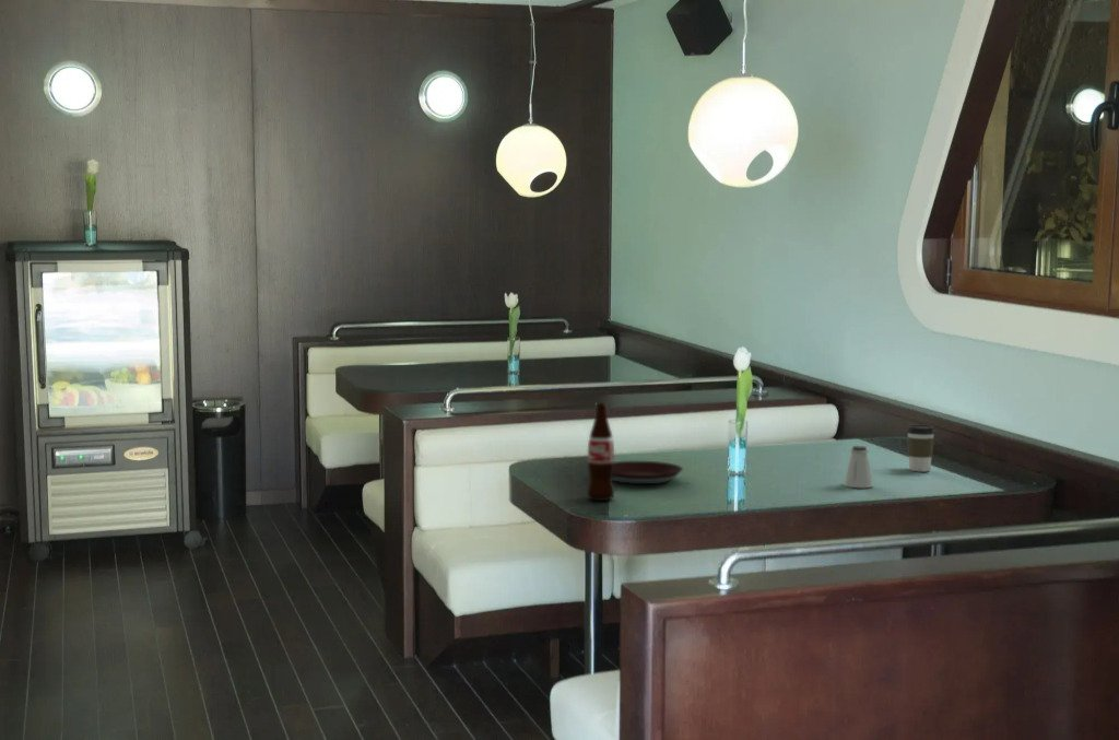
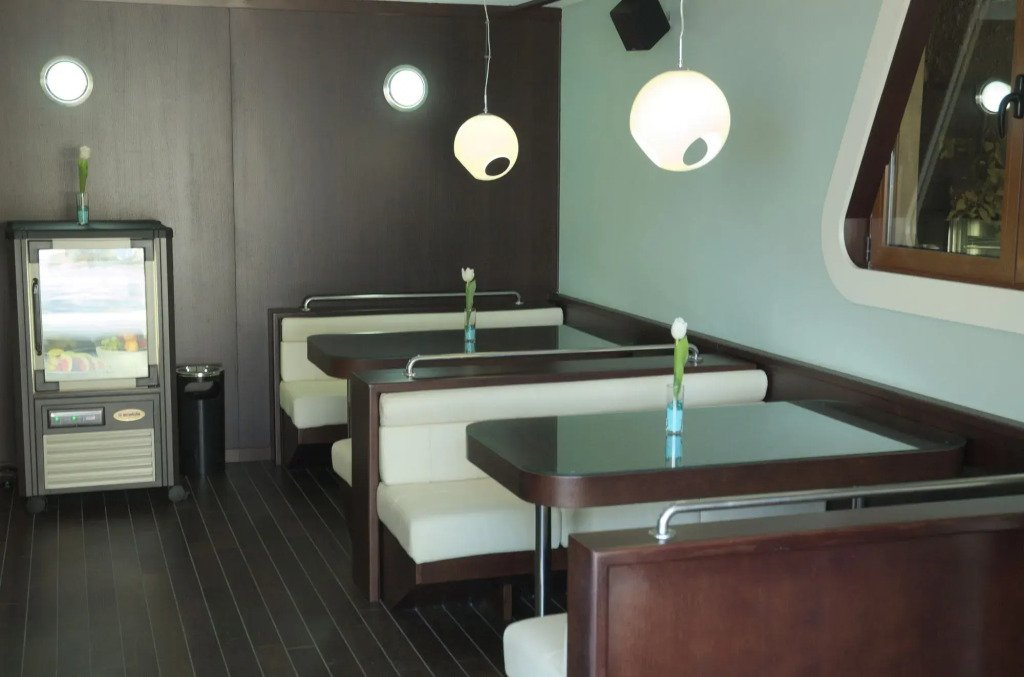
- plate [612,460,684,485]
- saltshaker [844,445,874,490]
- bottle [586,402,615,502]
- coffee cup [906,424,937,473]
